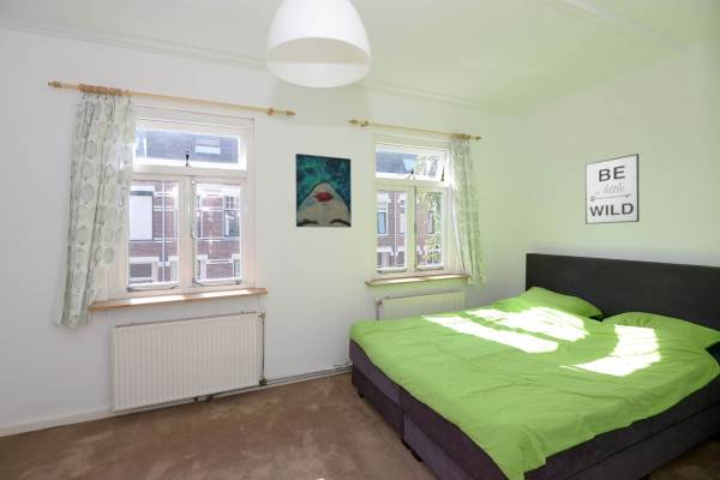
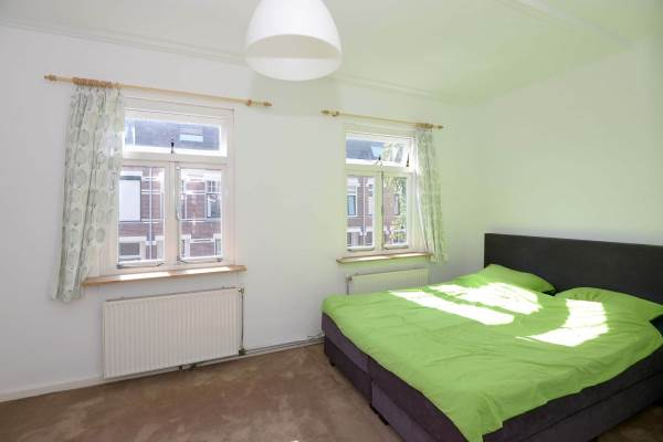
- wall art [294,152,353,229]
- wall art [584,152,641,226]
